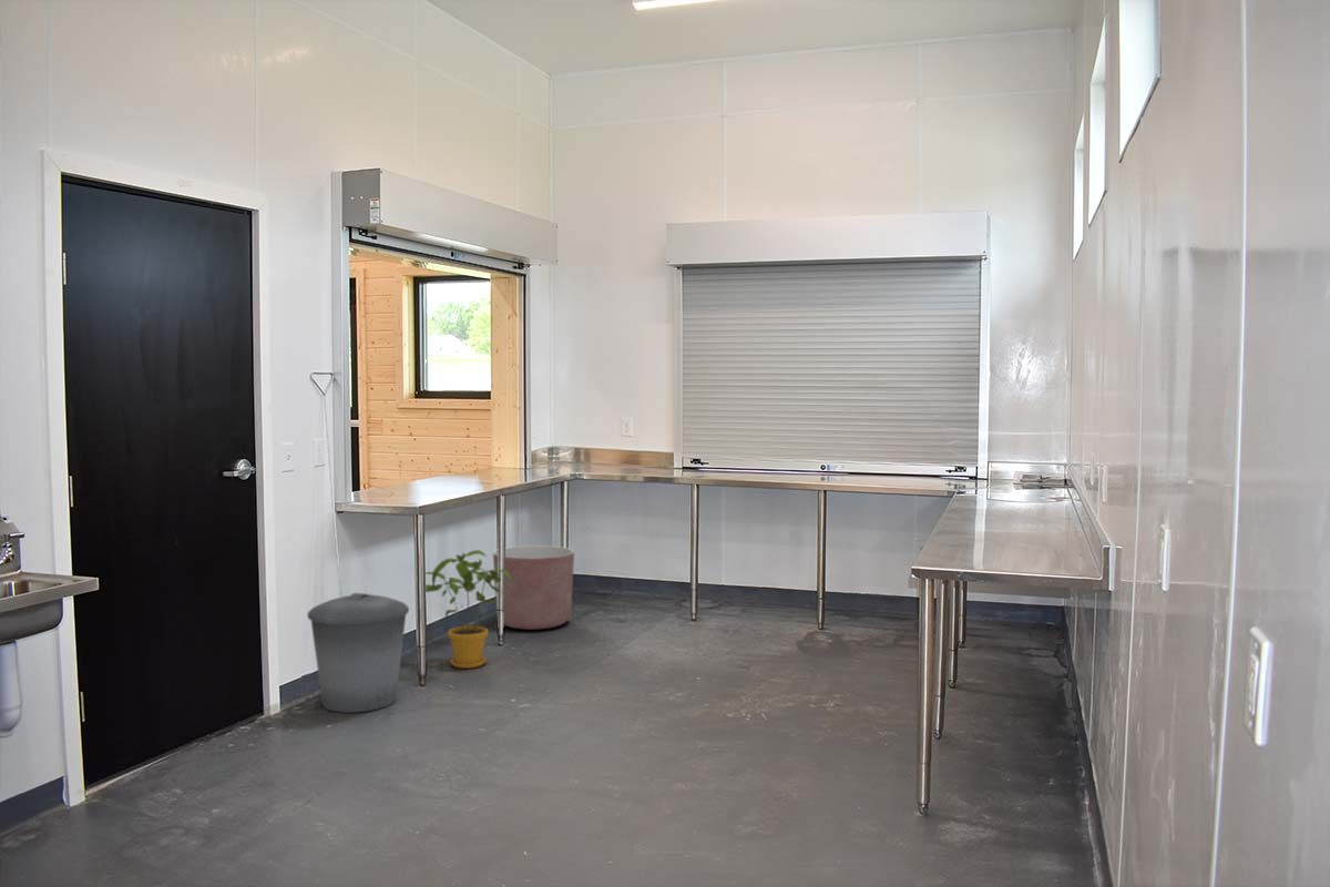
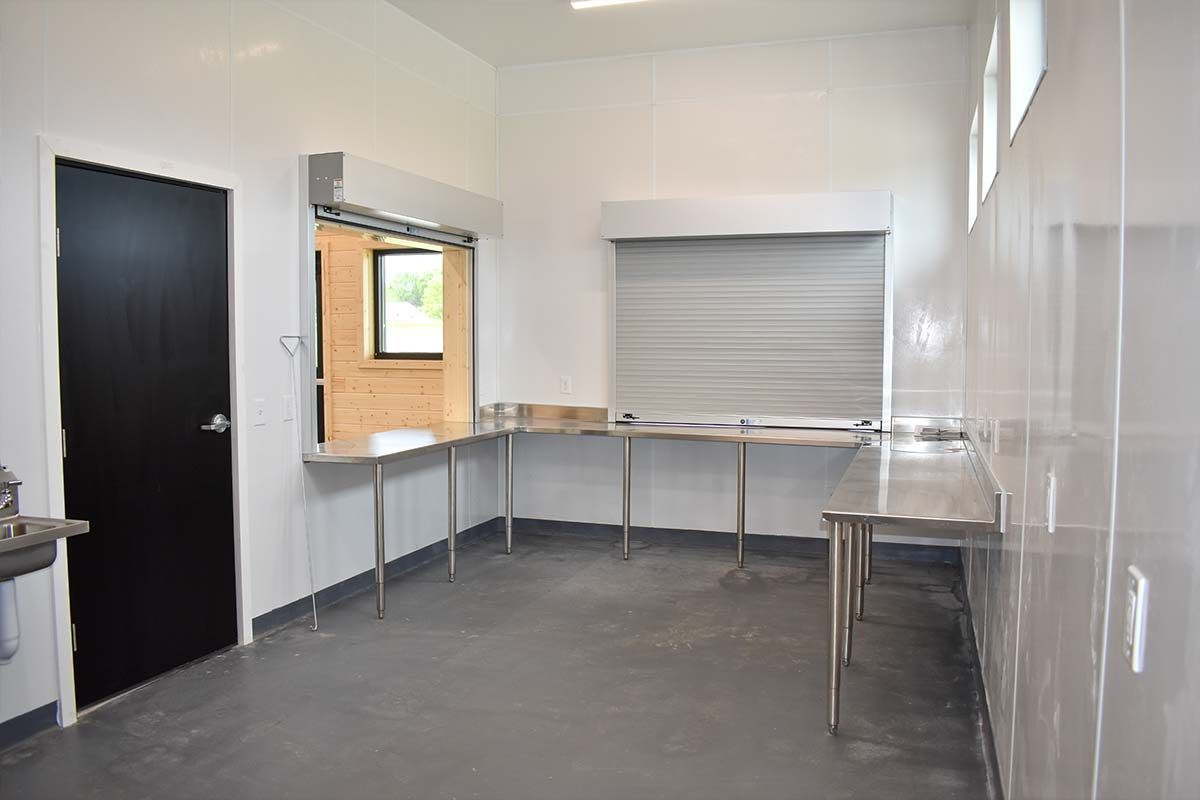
- planter [492,544,575,631]
- house plant [424,549,511,670]
- trash can [306,592,410,714]
